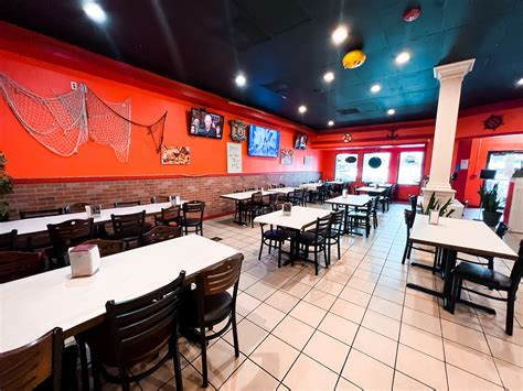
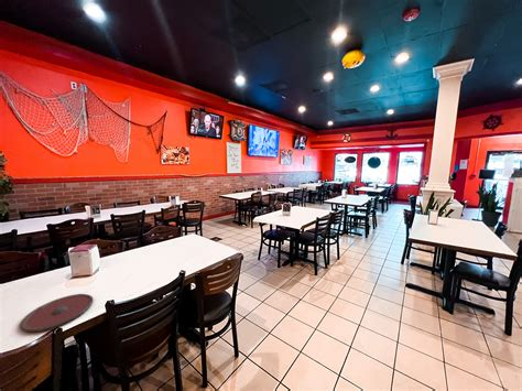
+ plate [19,293,95,333]
